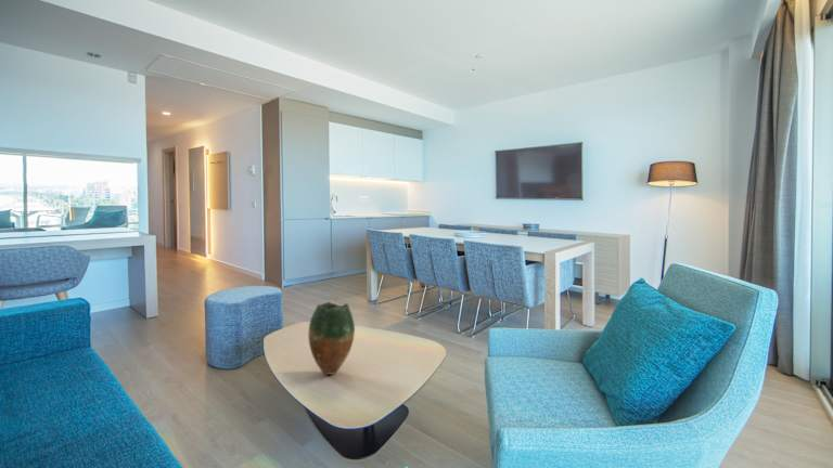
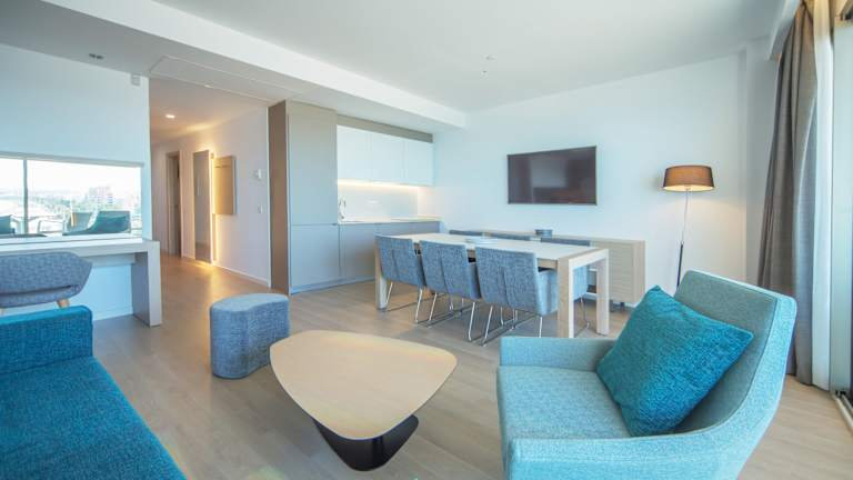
- vase [307,301,356,376]
